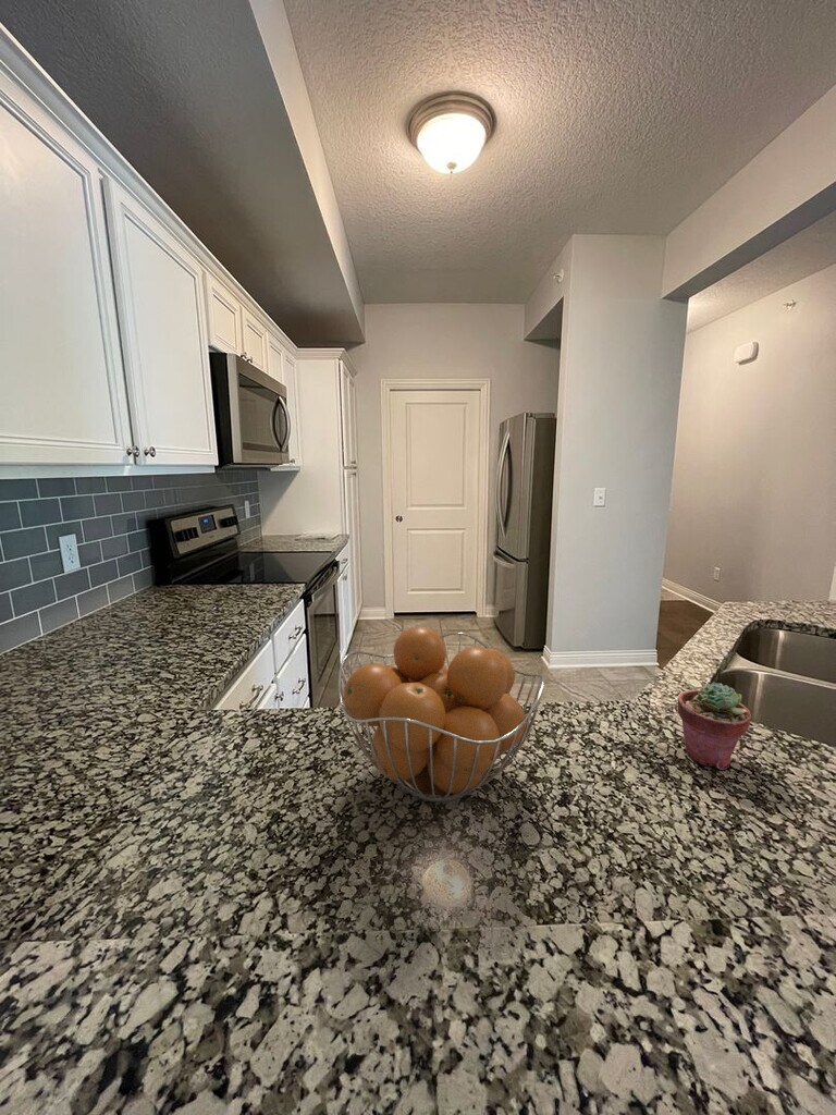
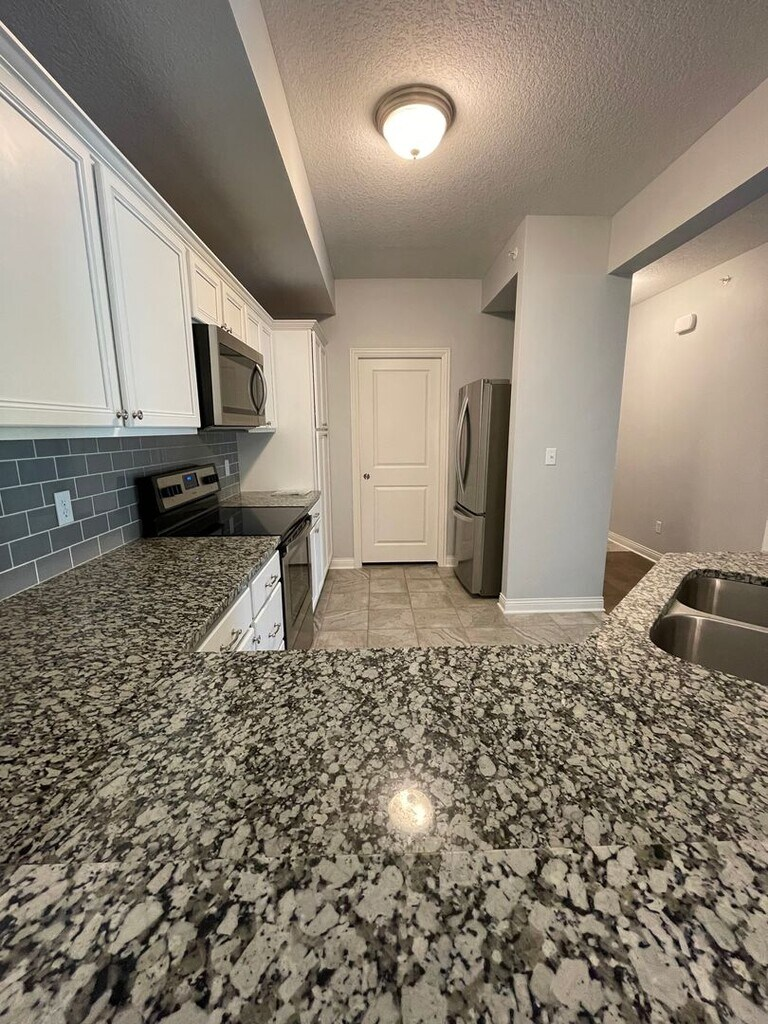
- fruit basket [337,625,546,804]
- potted succulent [676,681,752,771]
